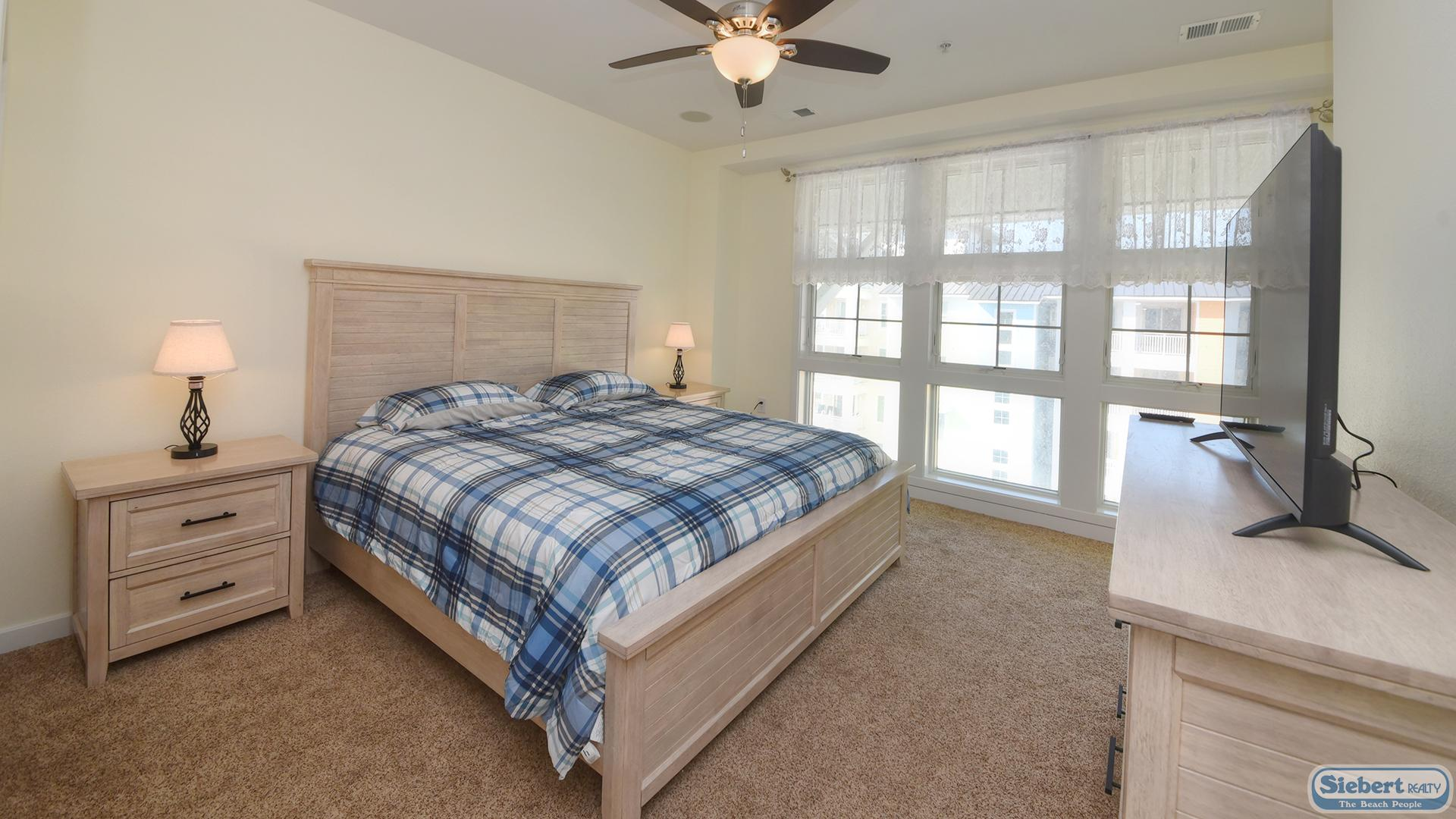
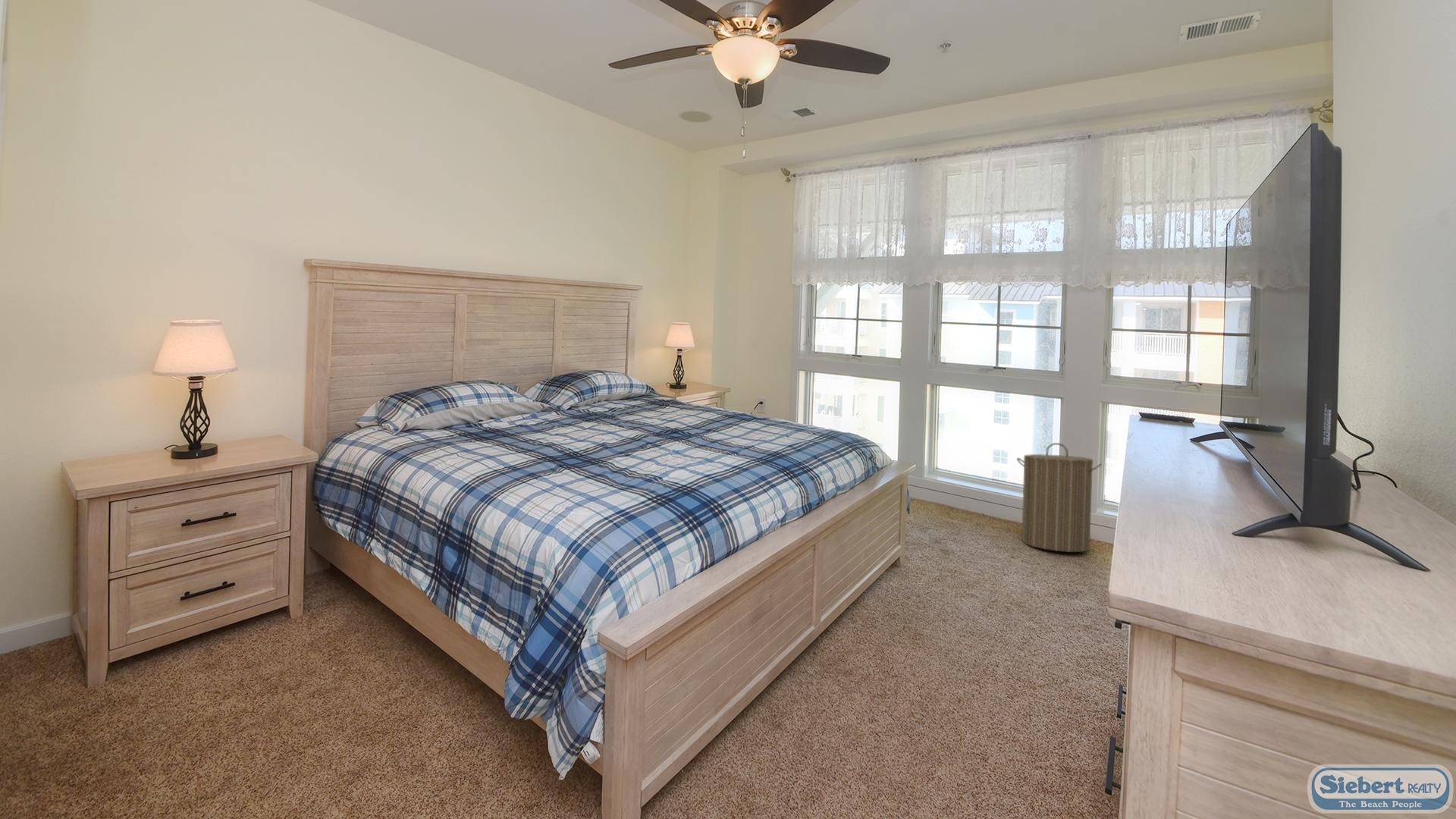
+ laundry hamper [1016,442,1103,553]
